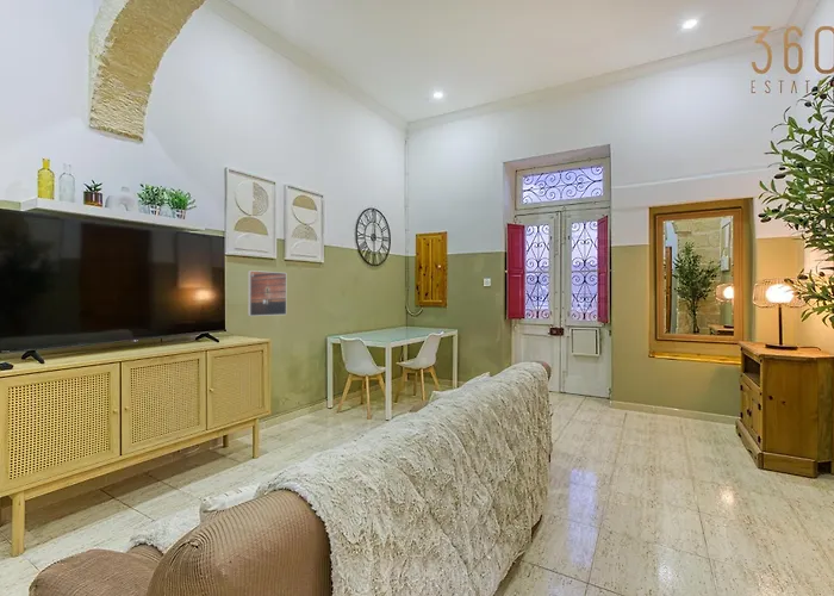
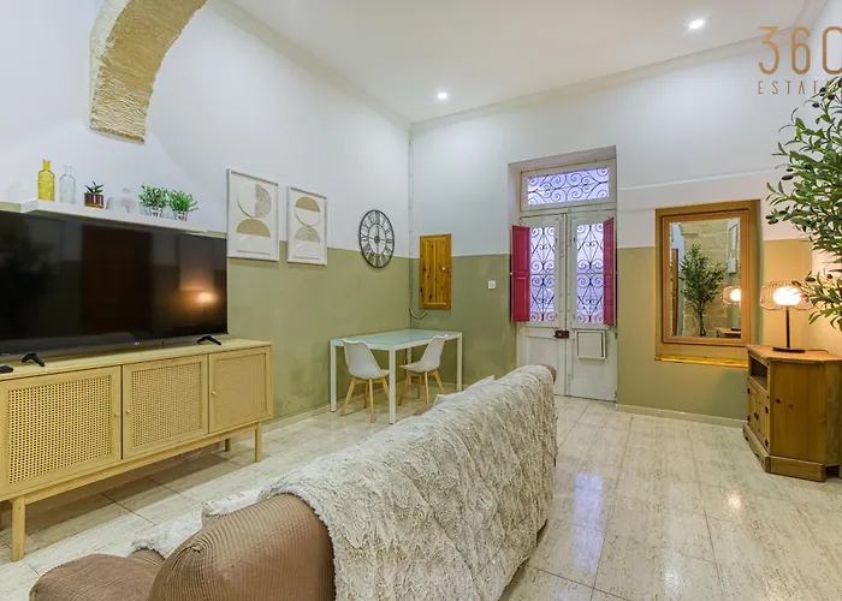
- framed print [247,269,287,317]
